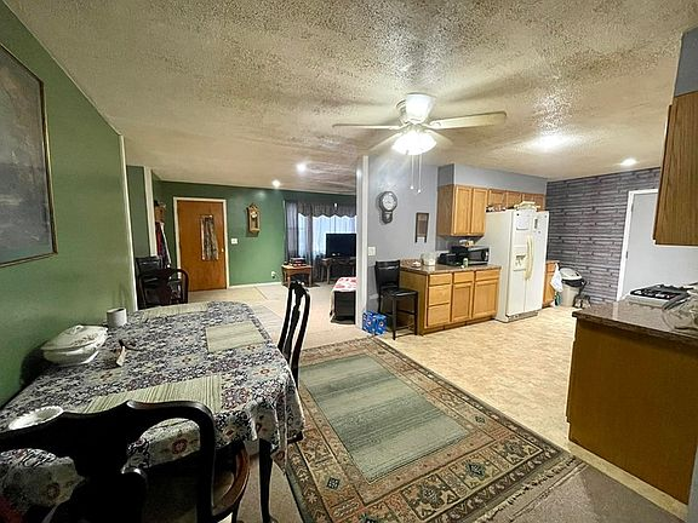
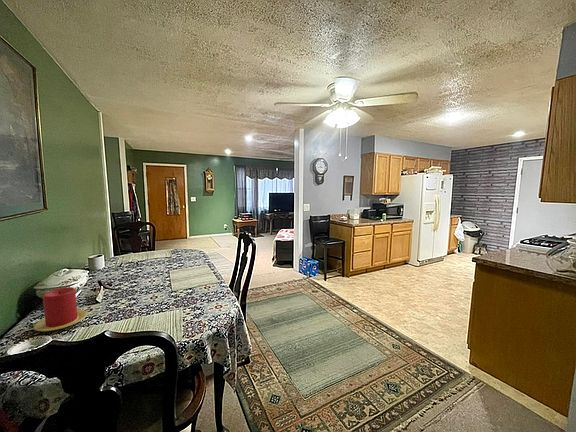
+ candle [33,286,88,332]
